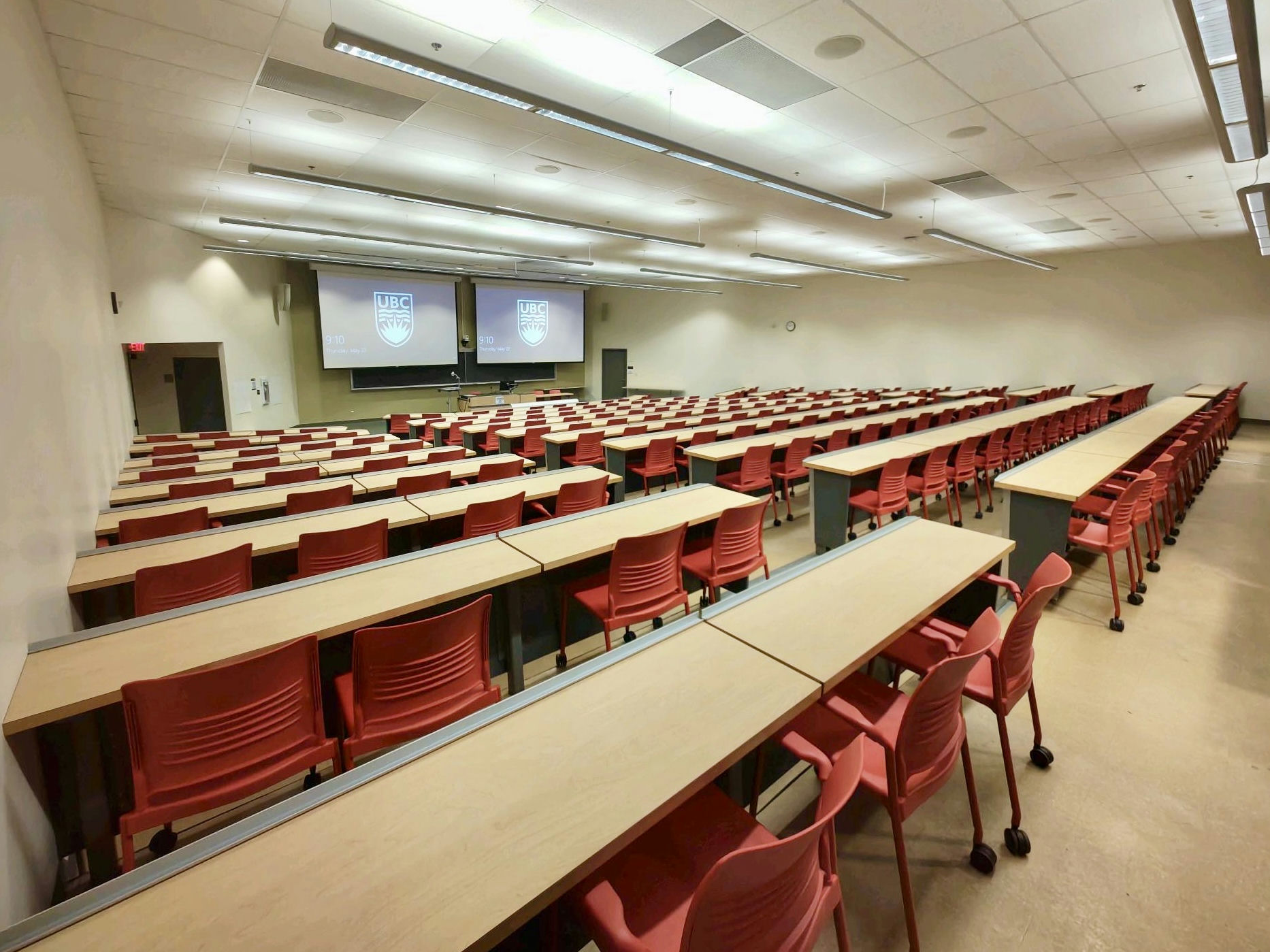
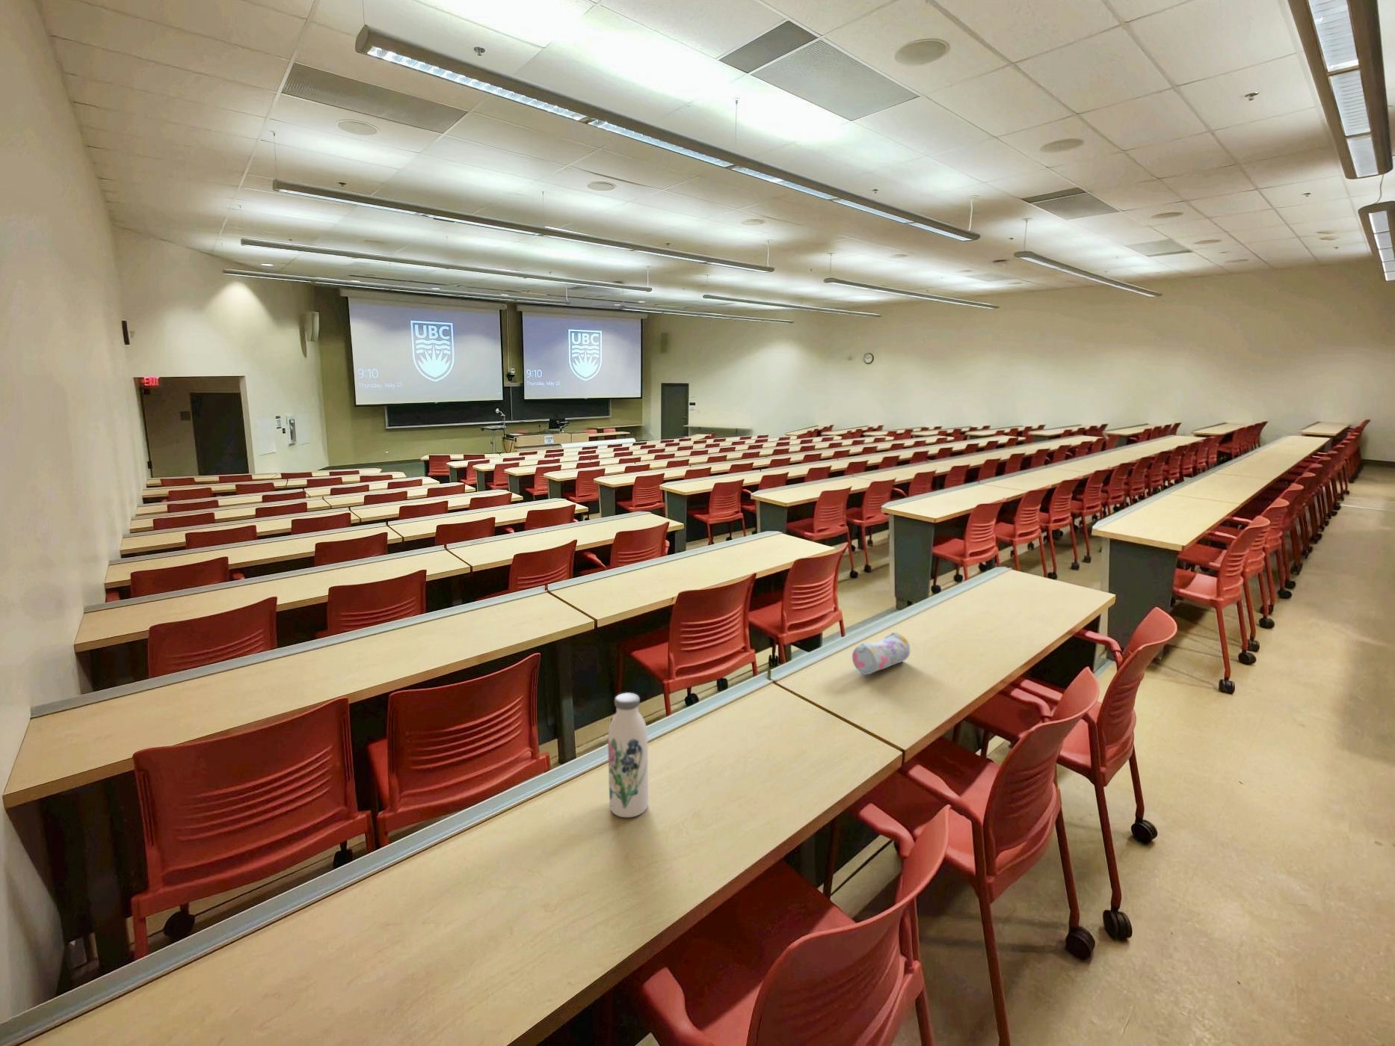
+ pencil case [851,632,911,676]
+ water bottle [607,692,649,817]
